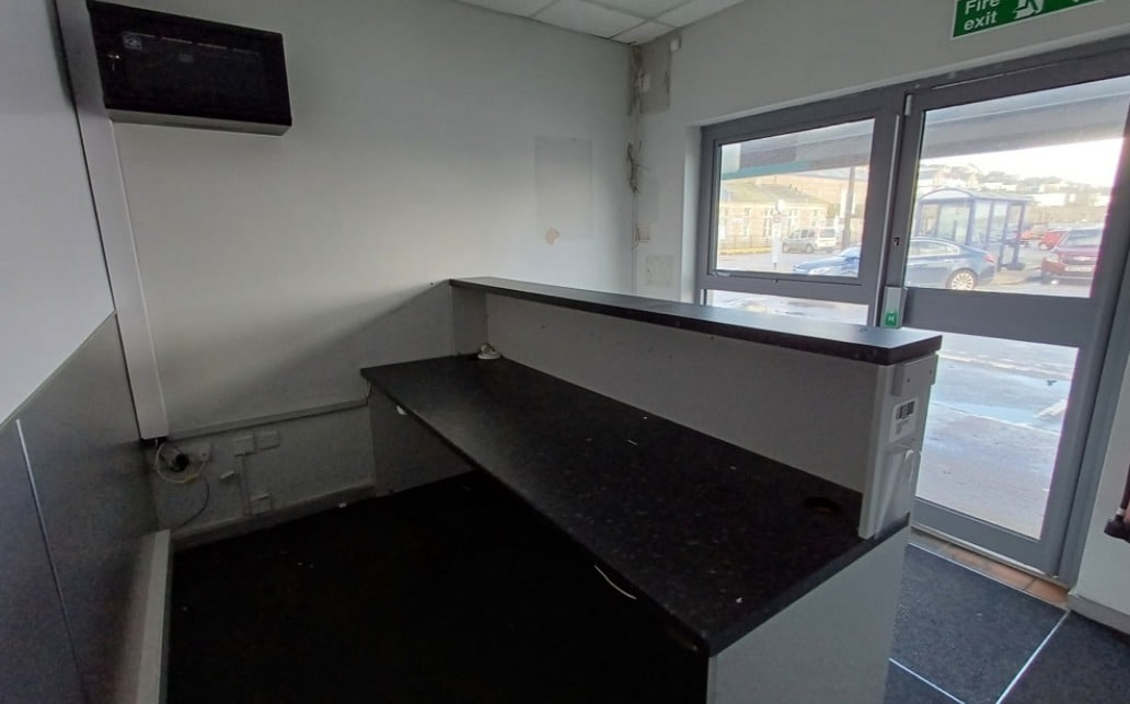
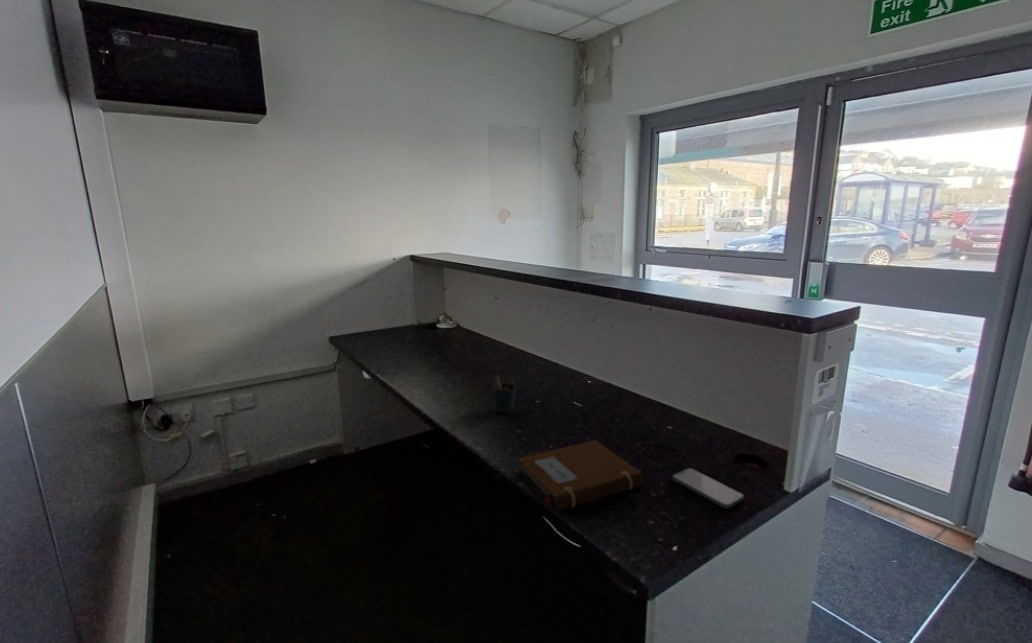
+ notebook [517,439,645,513]
+ pen holder [492,374,517,414]
+ smartphone [671,467,745,509]
